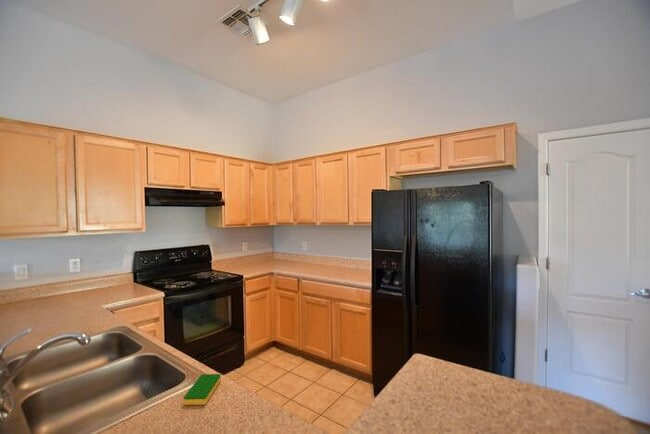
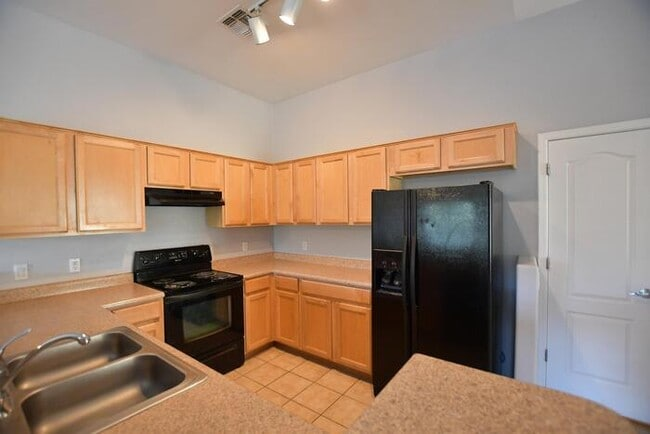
- dish sponge [183,373,222,406]
